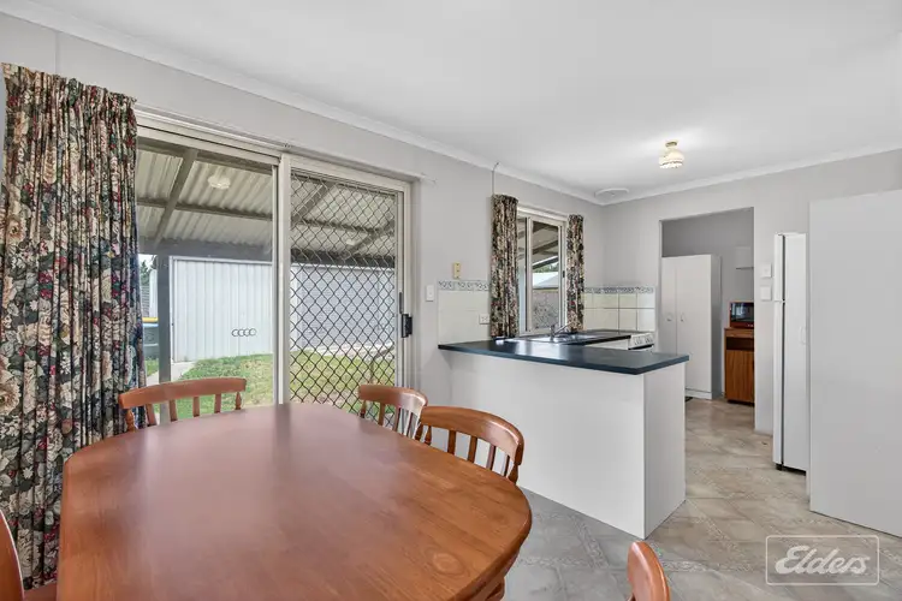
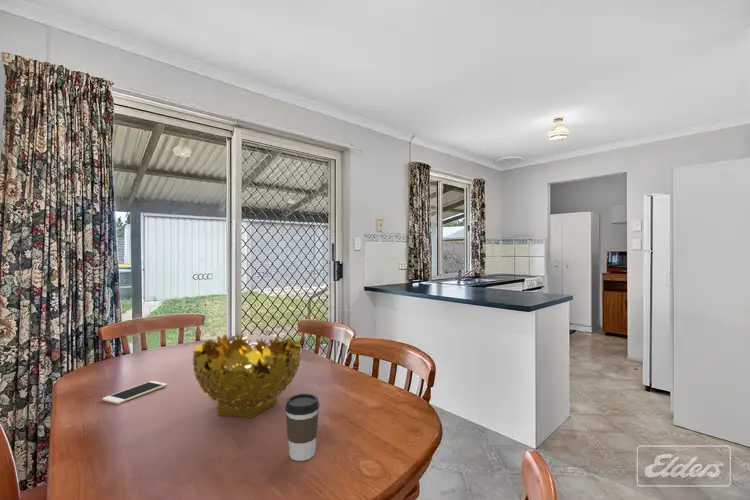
+ coffee cup [284,393,321,462]
+ cell phone [101,380,168,405]
+ decorative bowl [192,332,302,419]
